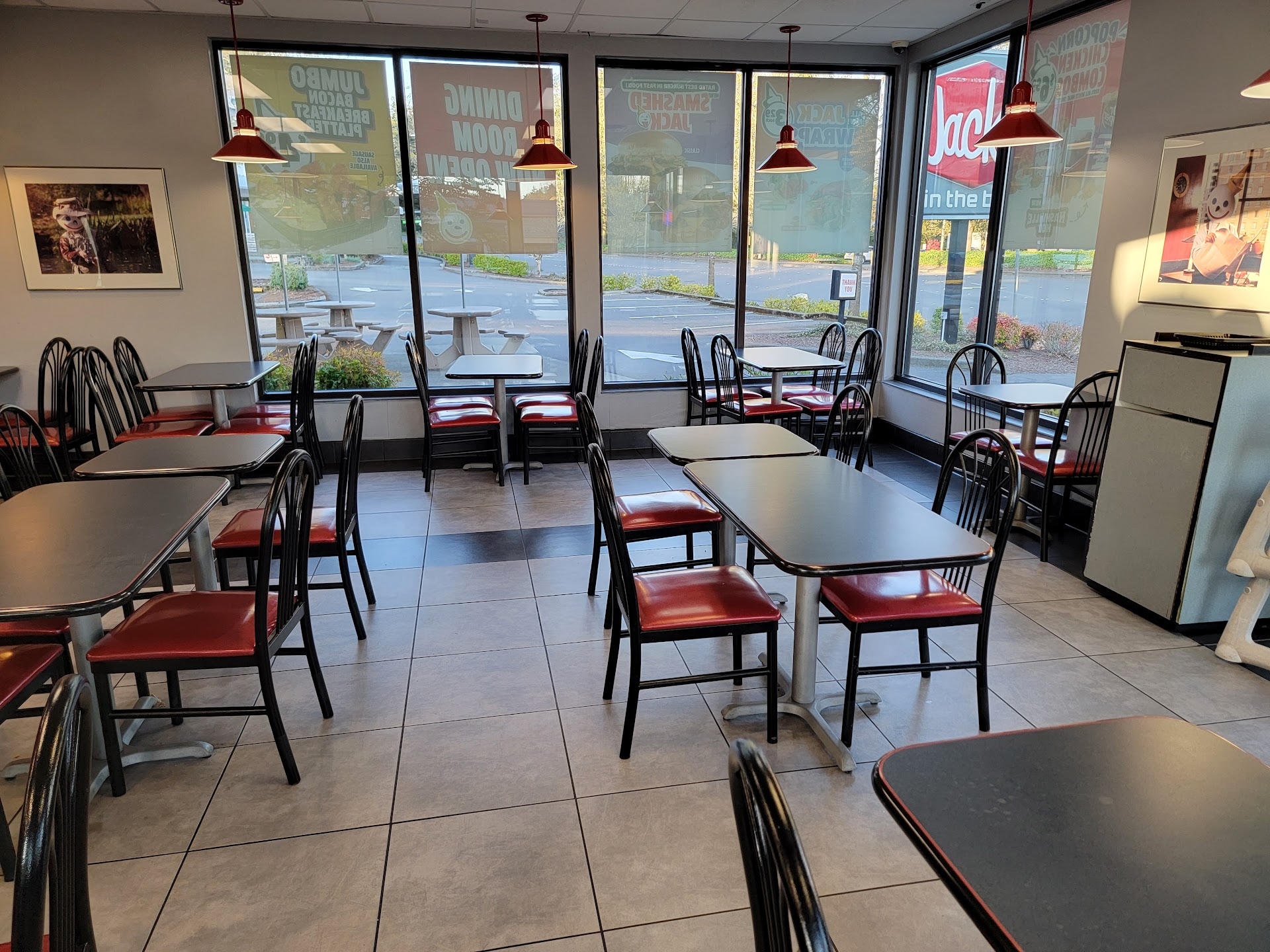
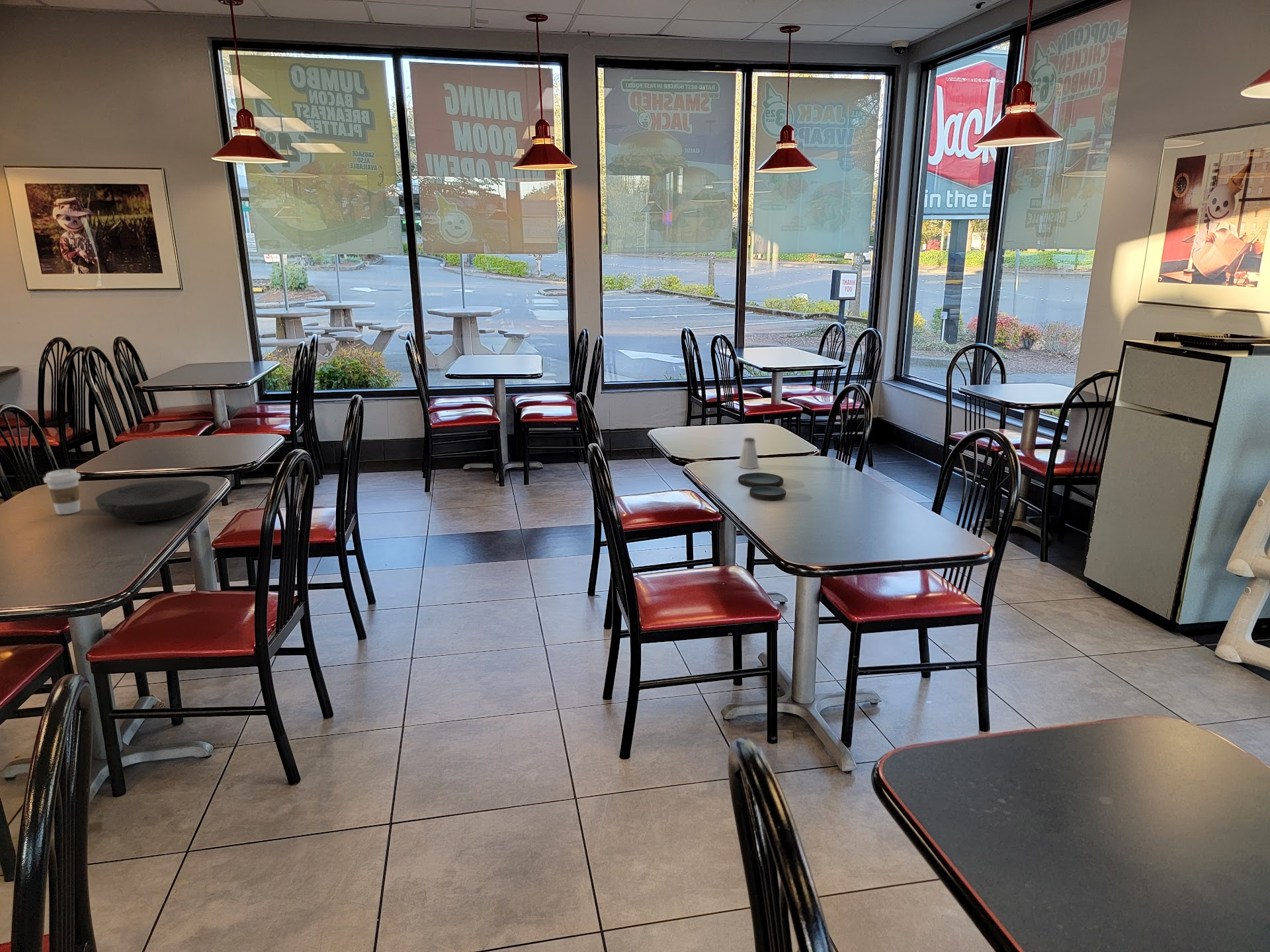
+ coffee cup [42,469,81,515]
+ saltshaker [738,437,759,469]
+ plate [95,479,211,523]
+ plate [738,472,786,500]
